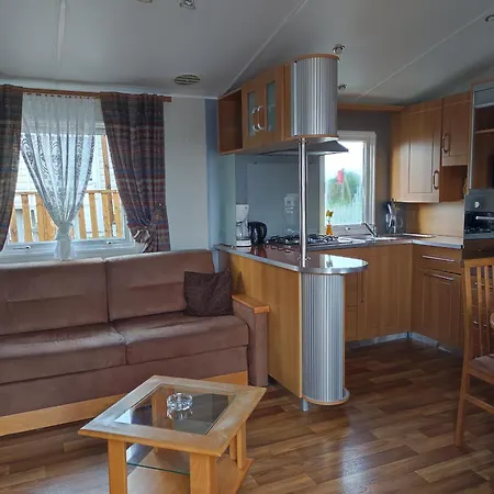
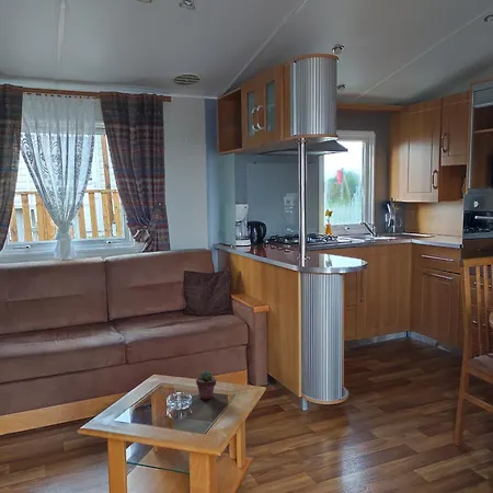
+ potted succulent [195,369,217,401]
